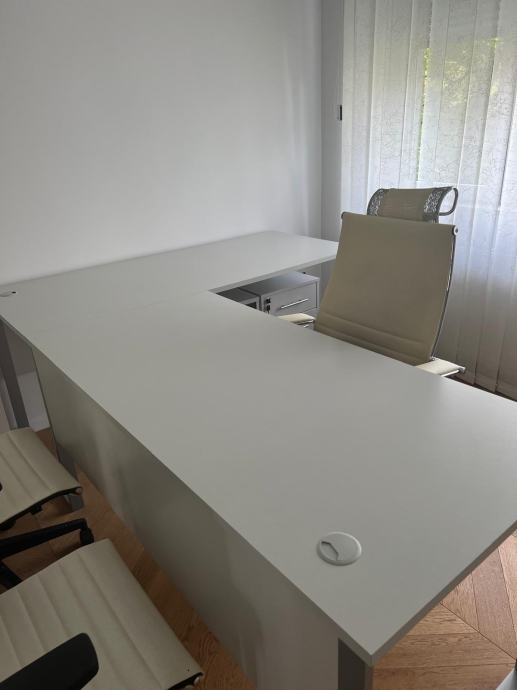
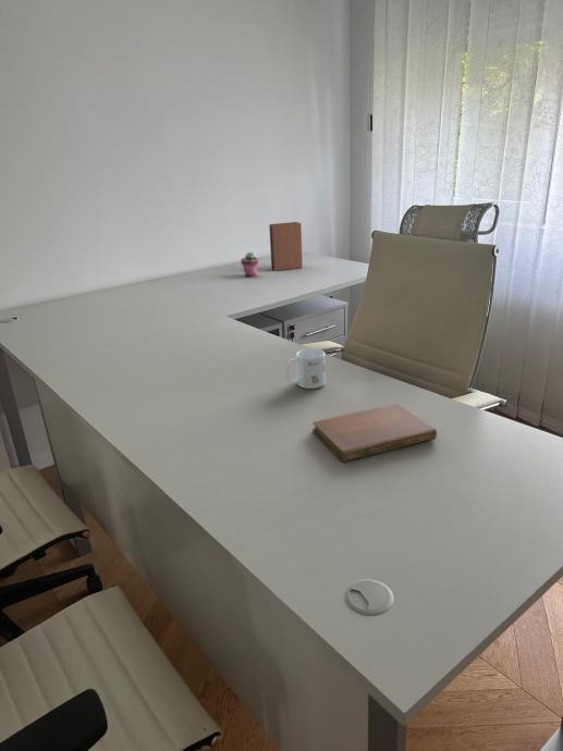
+ notebook [311,402,438,464]
+ mug [284,347,327,390]
+ potted succulent [240,250,260,278]
+ book [268,221,304,272]
